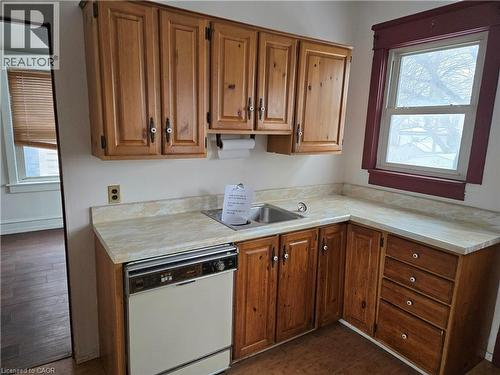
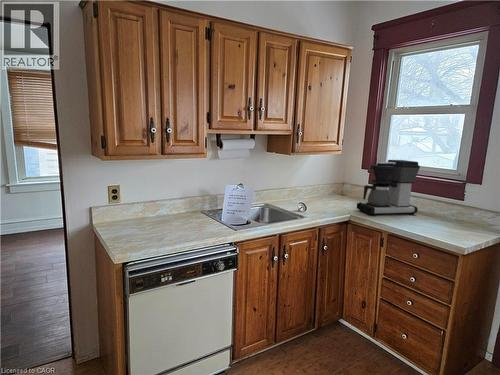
+ coffee maker [356,159,421,217]
